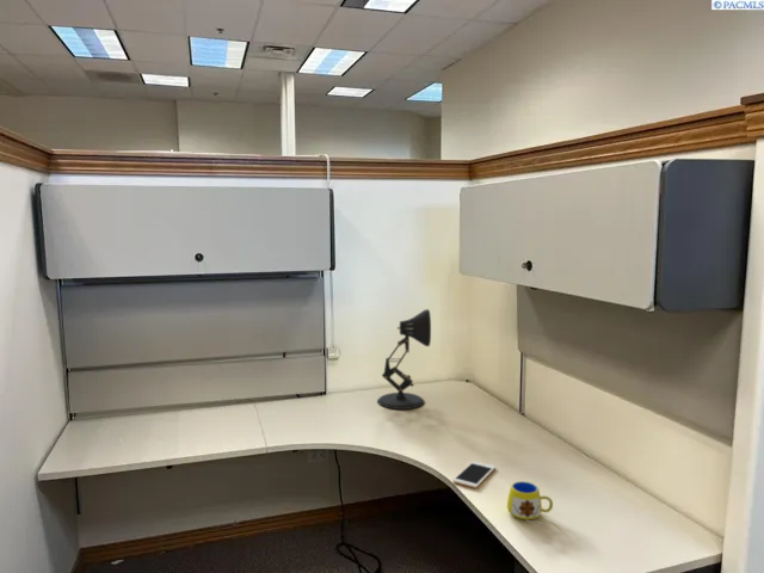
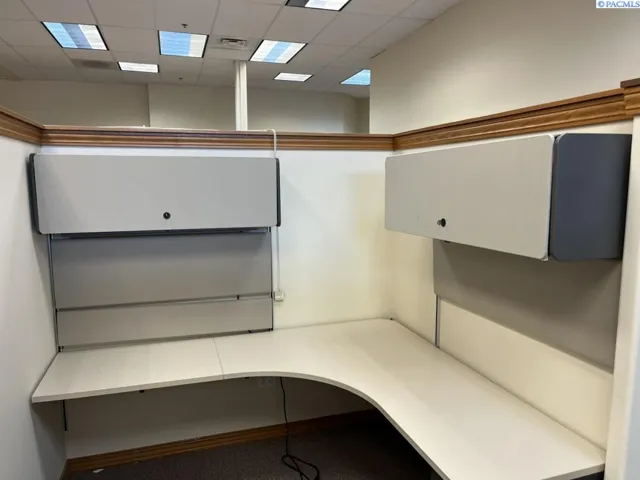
- mug [506,480,554,525]
- cell phone [451,460,497,489]
- desk lamp [376,308,432,411]
